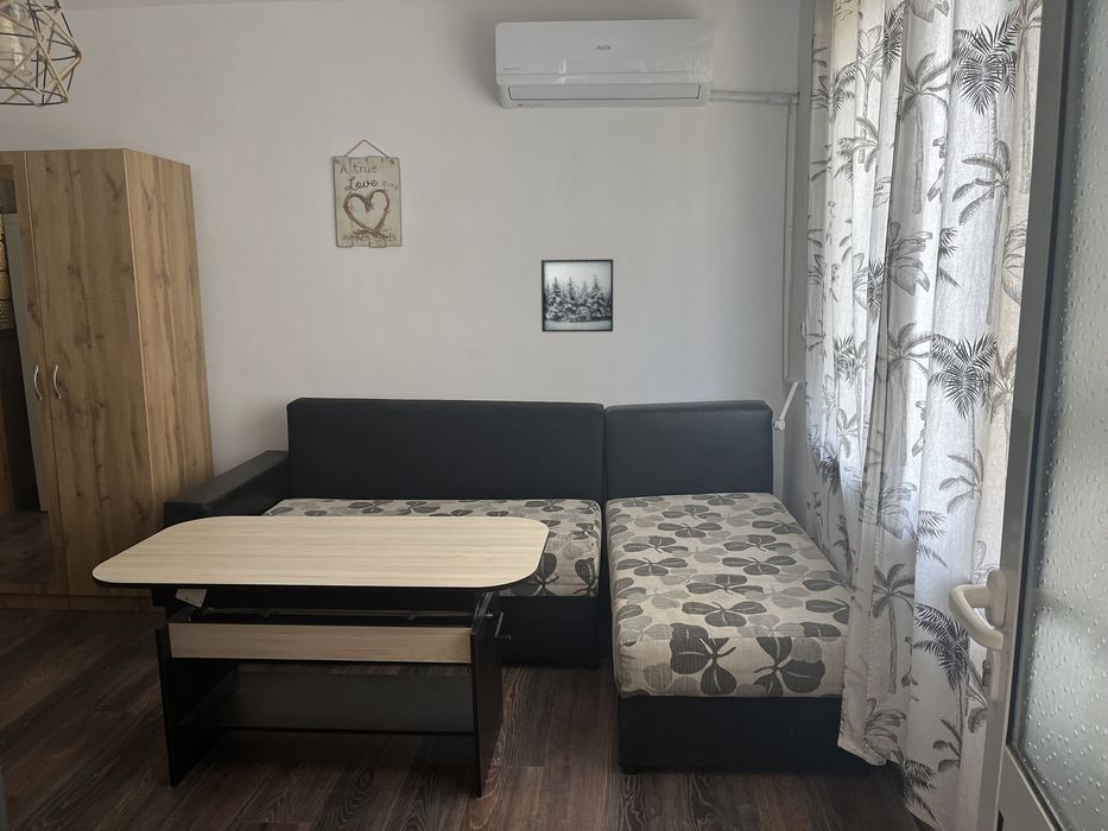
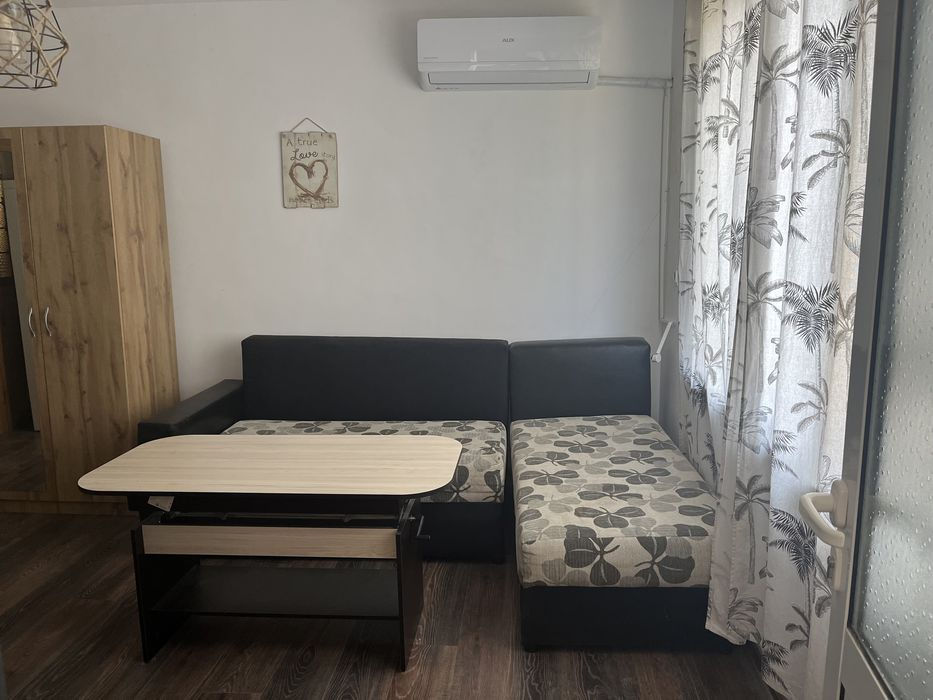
- wall art [540,258,614,334]
